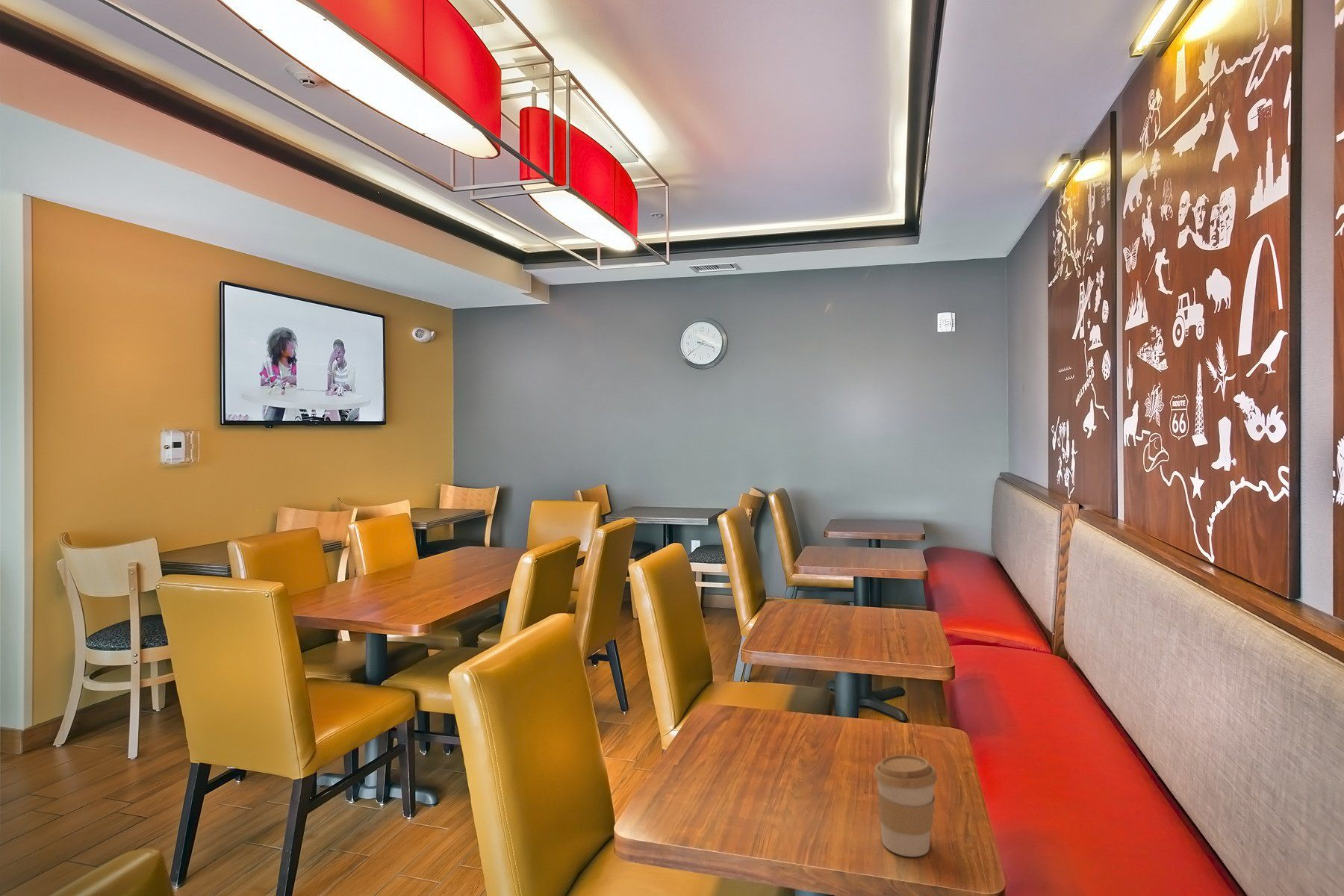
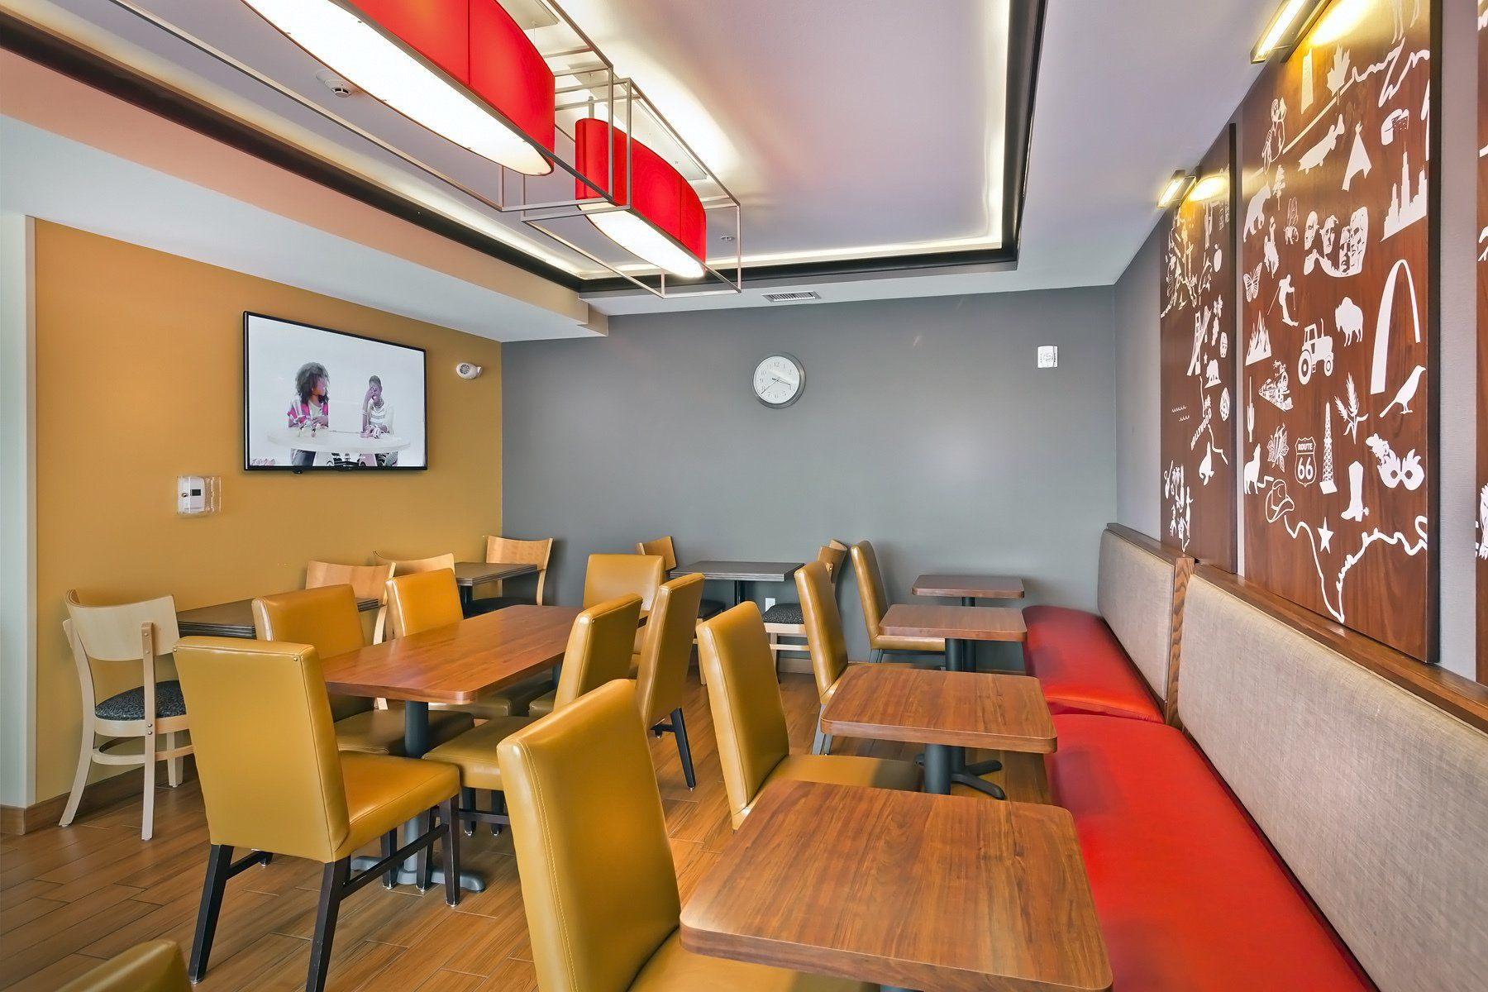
- coffee cup [873,754,938,857]
